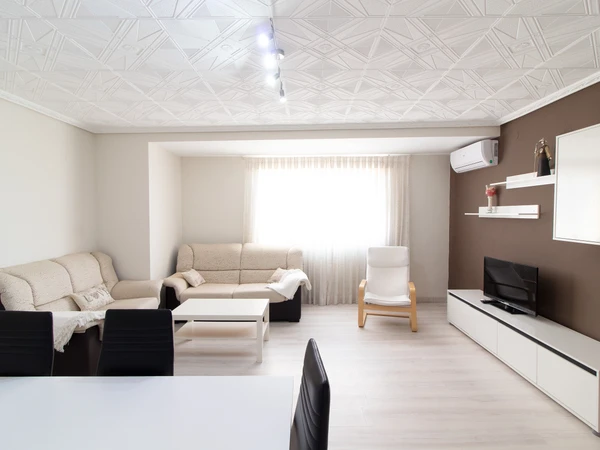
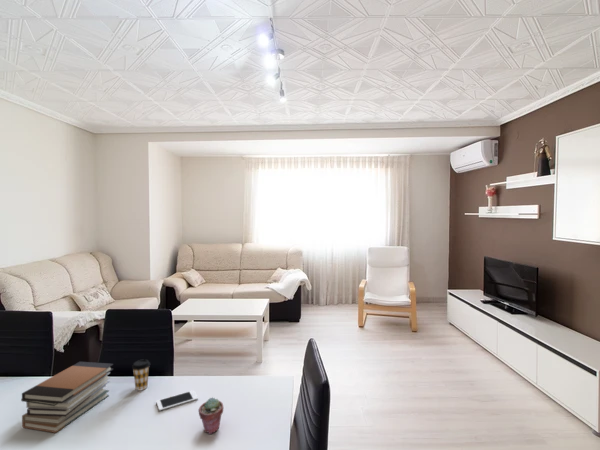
+ coffee cup [131,359,151,392]
+ book stack [20,361,114,434]
+ cell phone [156,389,199,412]
+ potted succulent [197,396,224,435]
